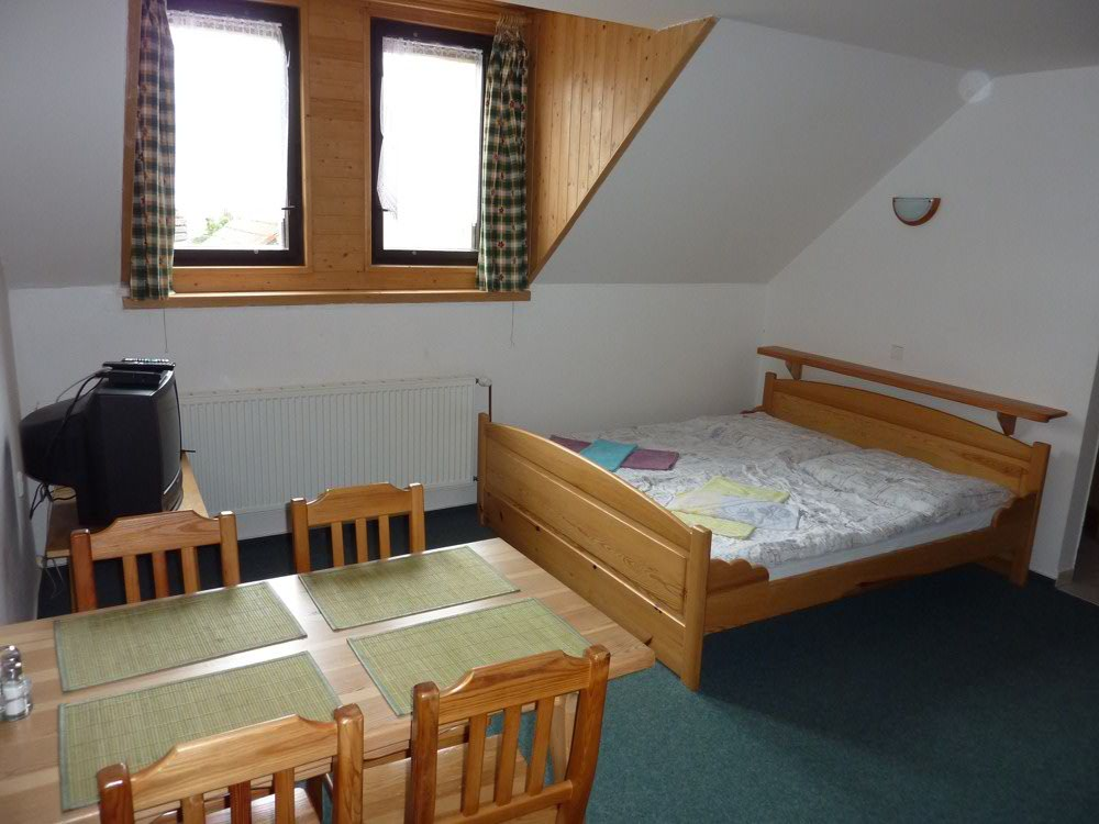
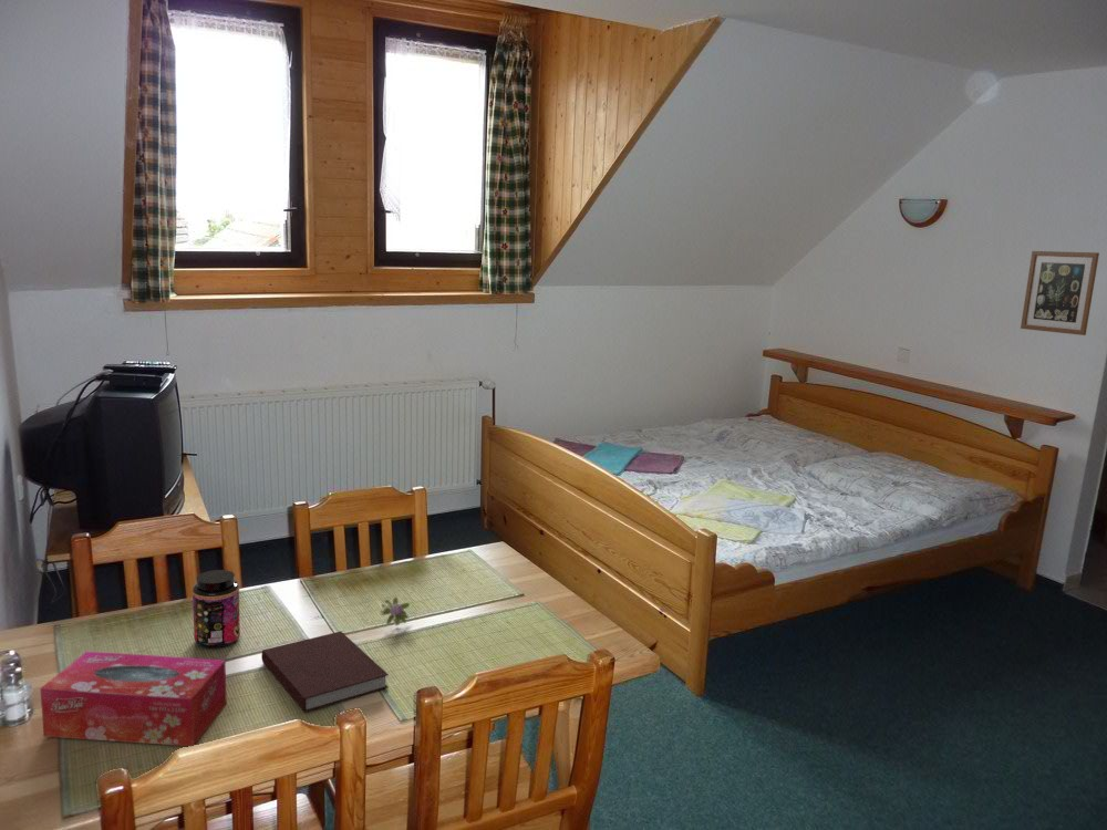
+ flower [379,596,411,627]
+ wall art [1020,250,1100,336]
+ notebook [260,631,390,713]
+ tissue box [39,651,228,747]
+ jar [192,569,241,650]
